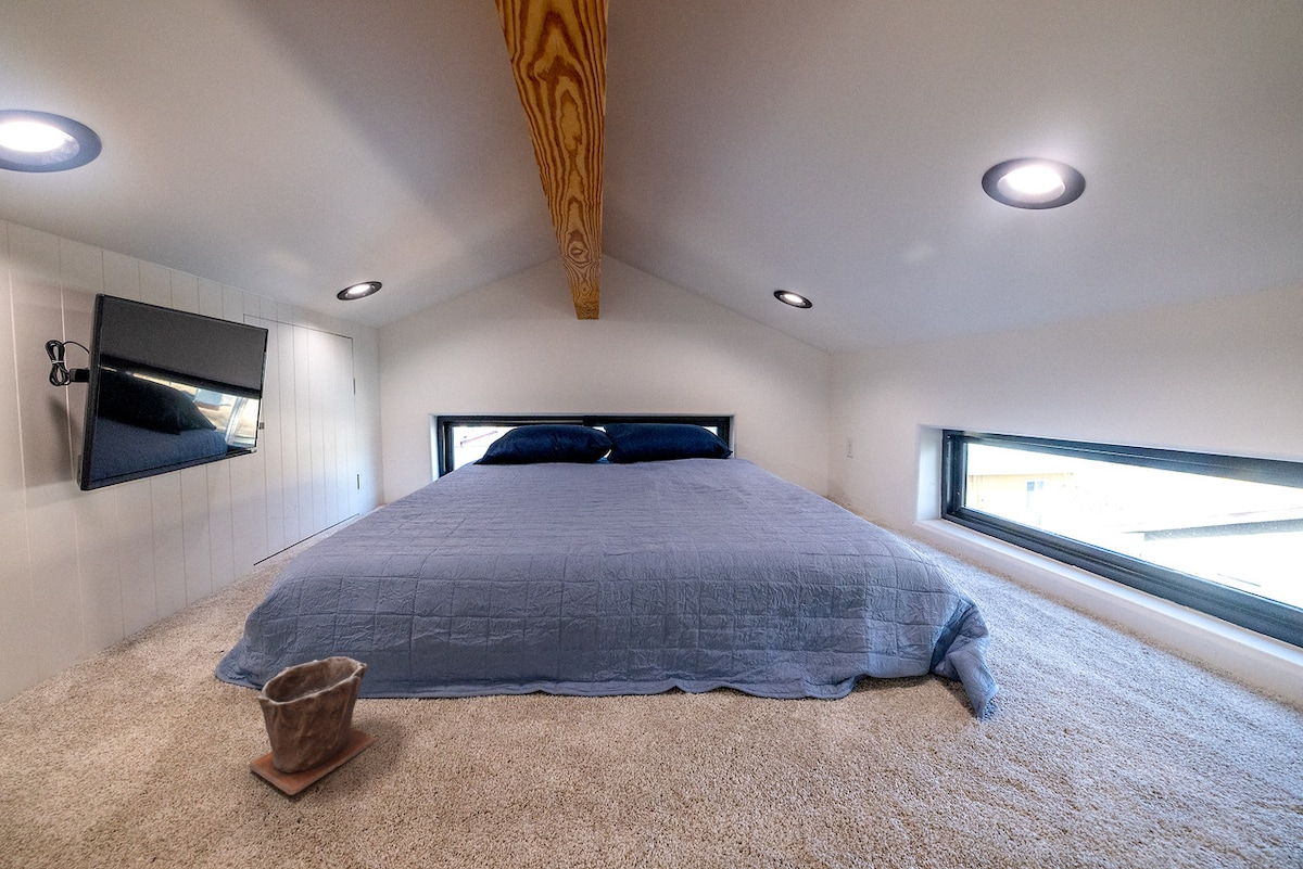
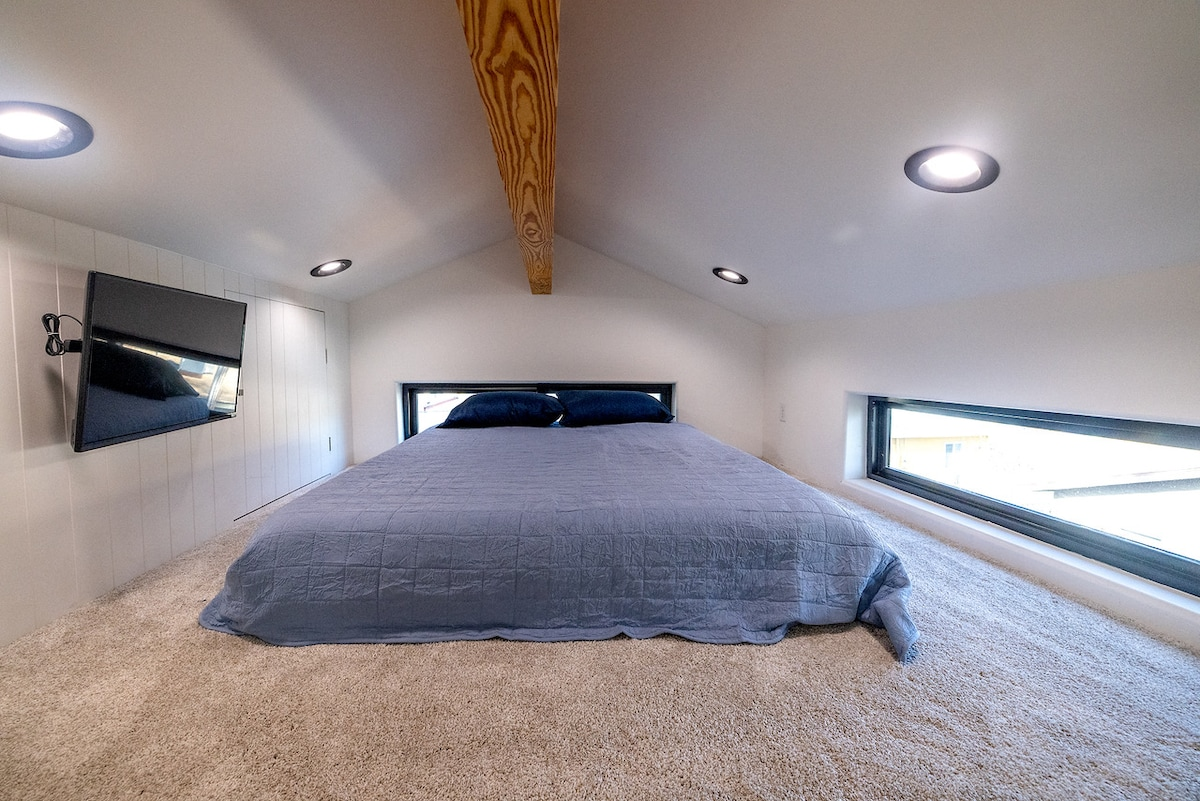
- plant pot [248,655,378,796]
